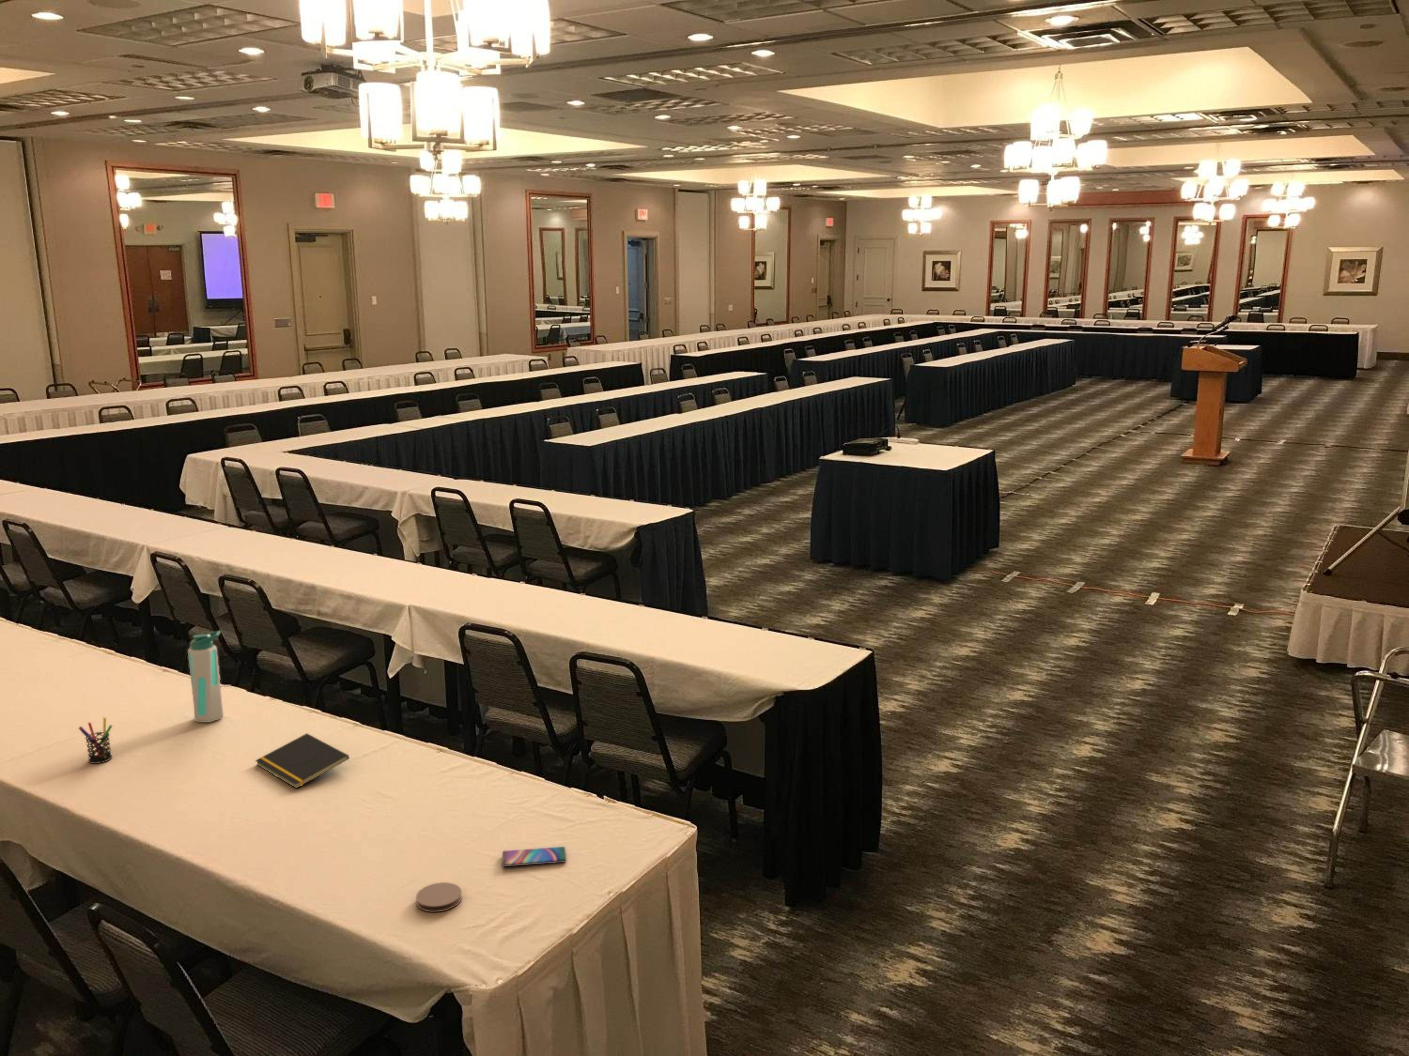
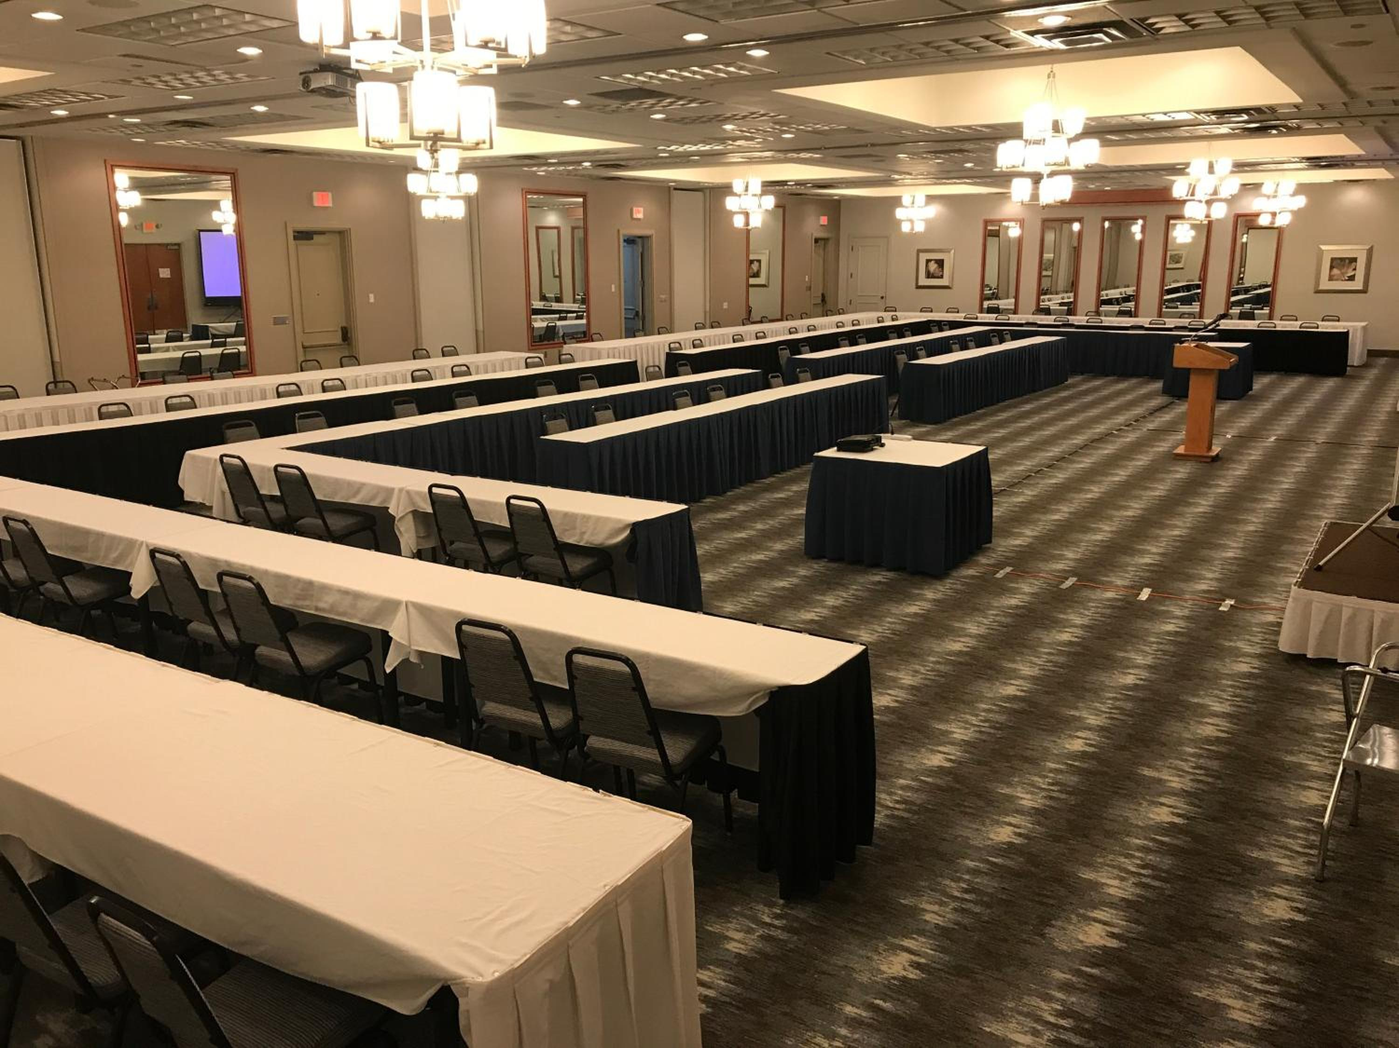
- notepad [254,732,349,789]
- smartphone [501,846,567,866]
- pen holder [78,718,113,764]
- water bottle [187,630,224,723]
- coaster [416,882,463,913]
